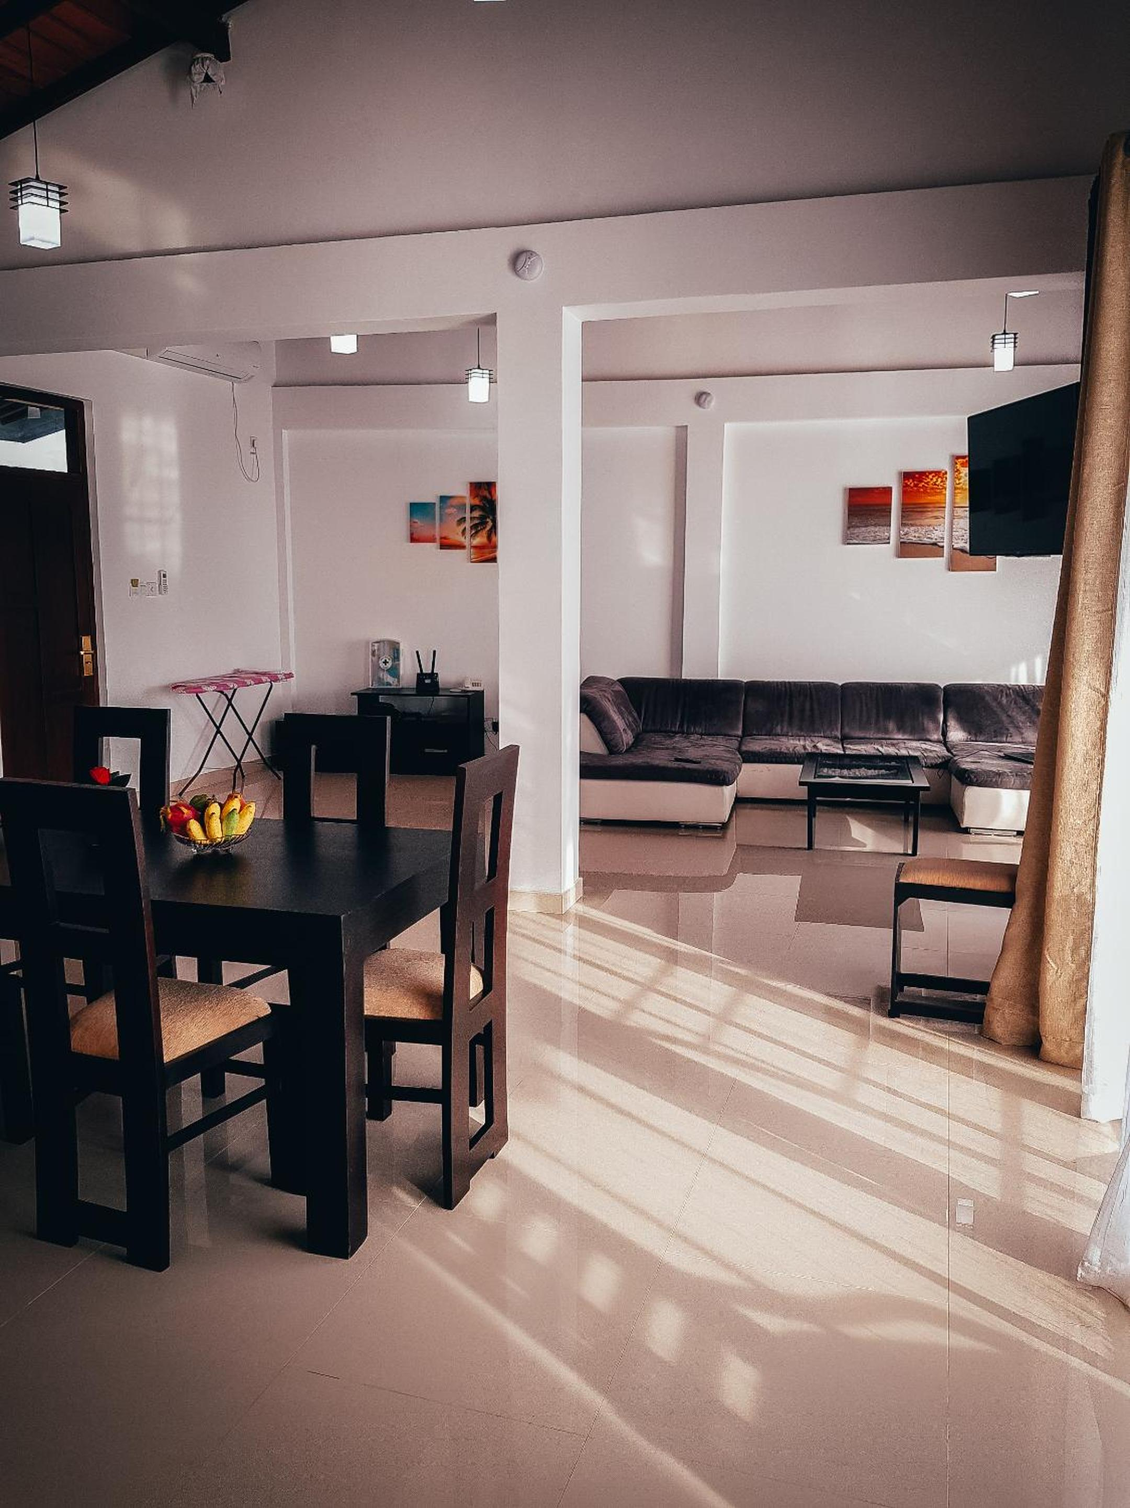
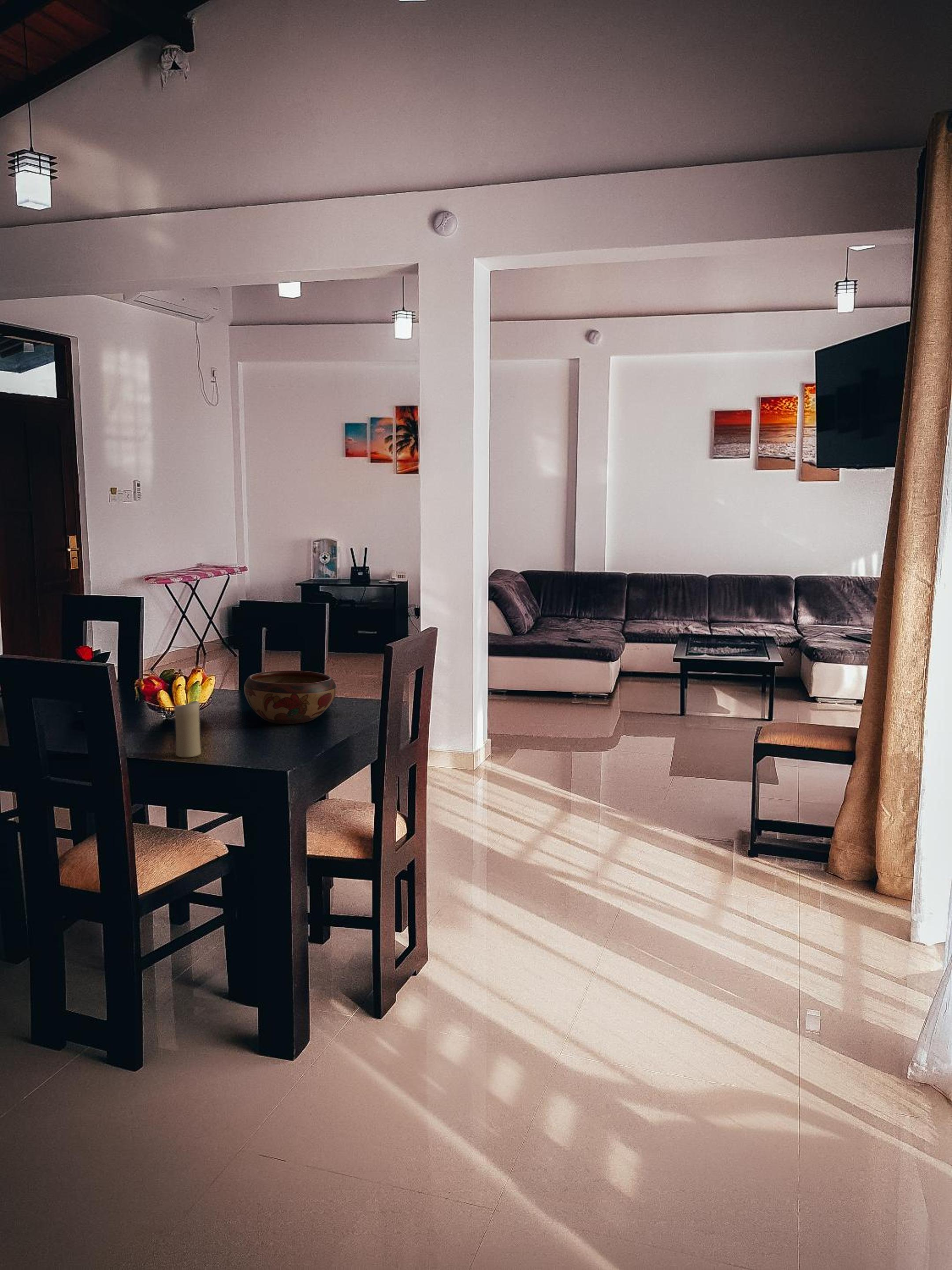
+ candle [174,699,201,758]
+ decorative bowl [244,670,337,725]
